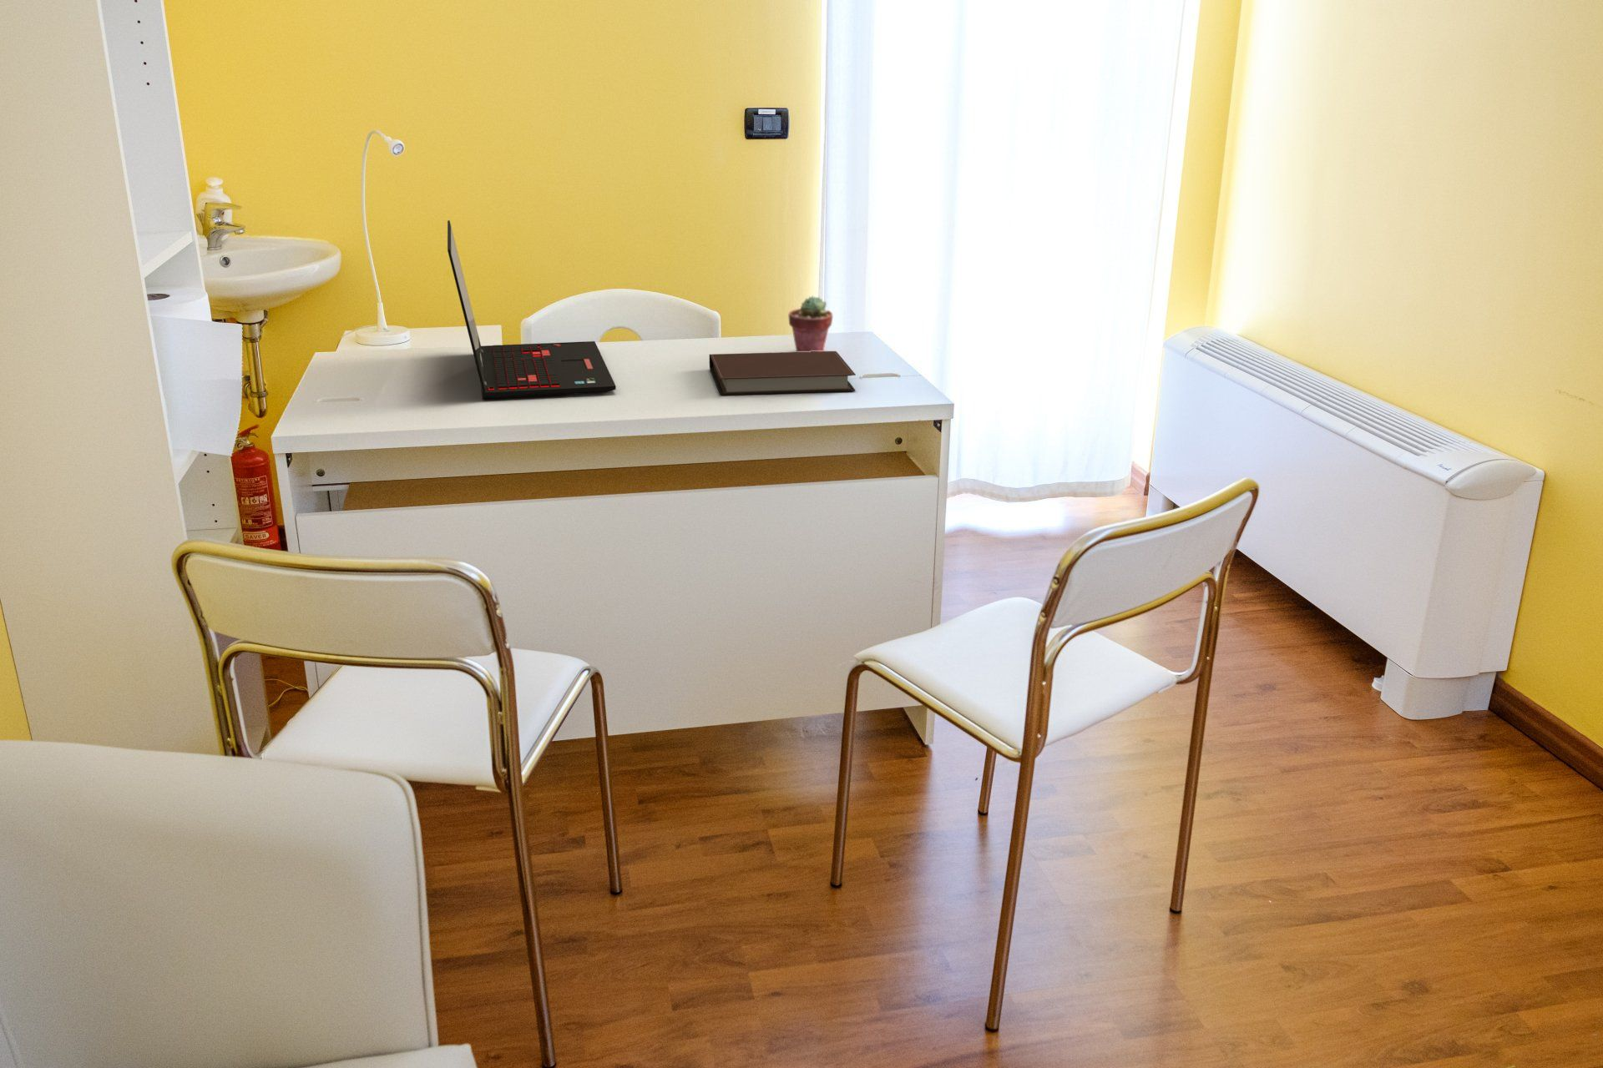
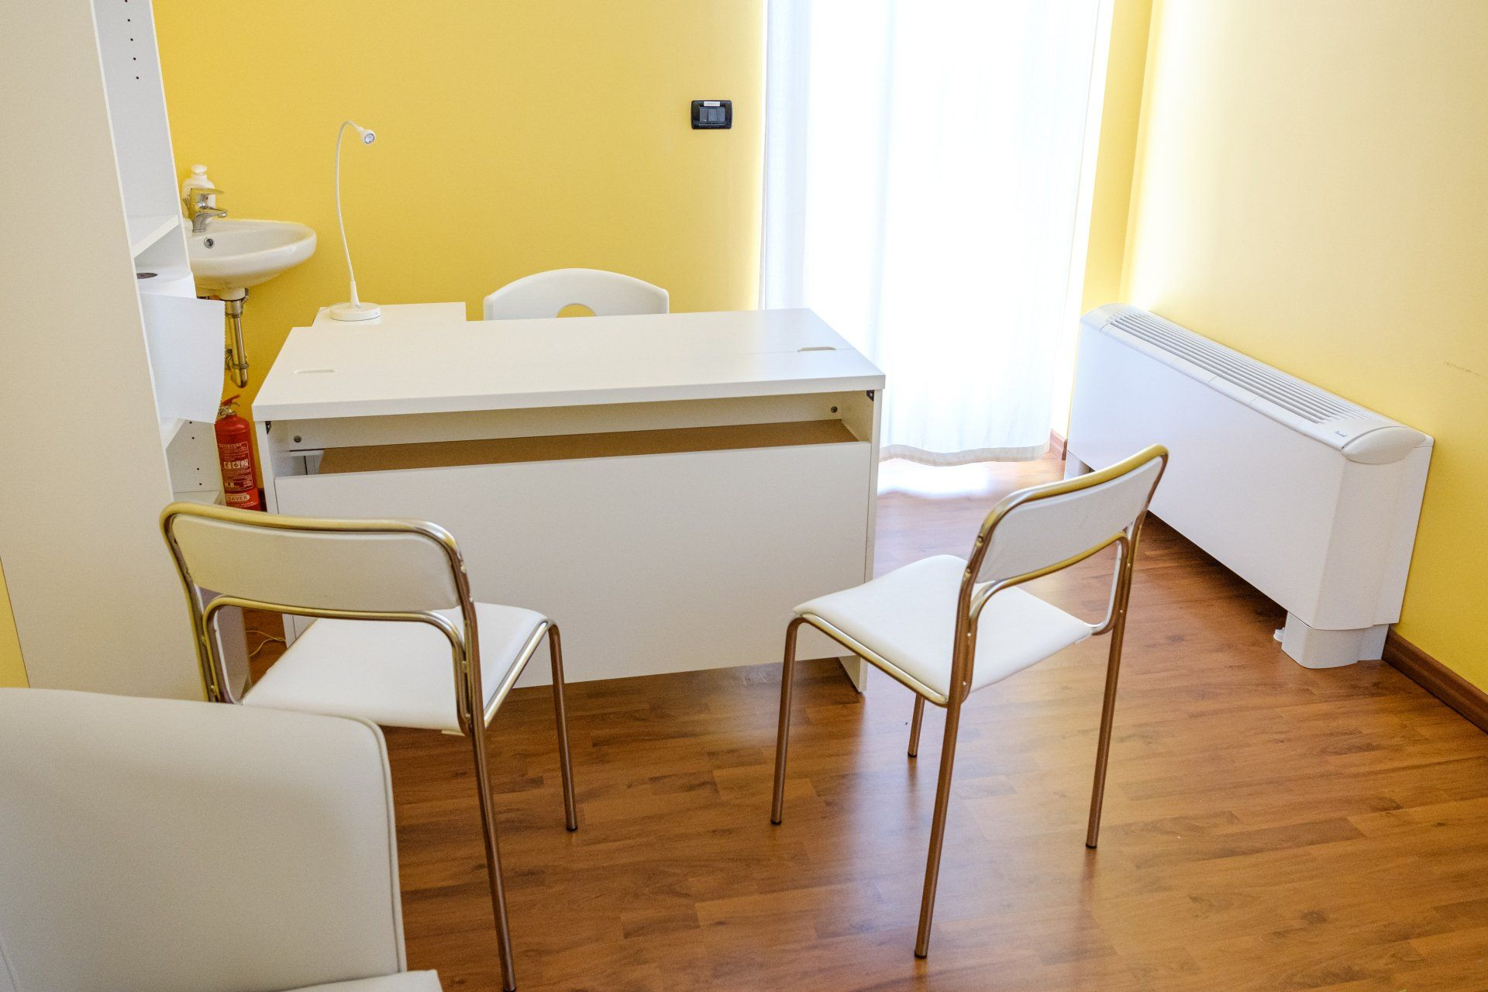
- notebook [708,350,856,396]
- potted succulent [788,296,834,352]
- laptop [446,219,617,399]
